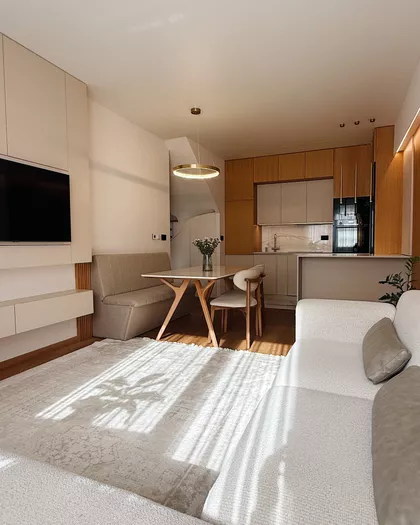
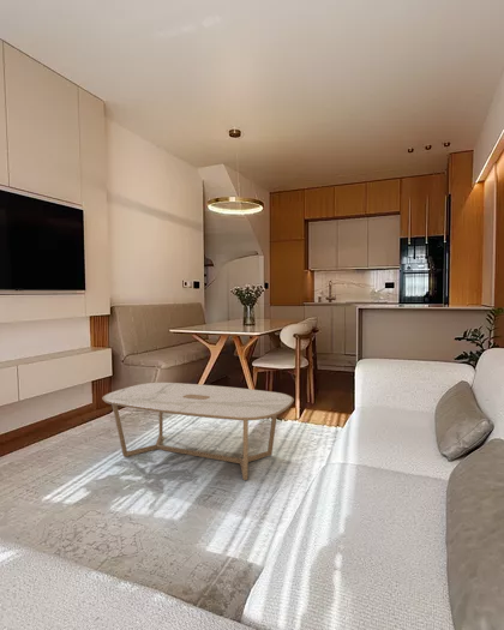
+ coffee table [101,382,295,481]
